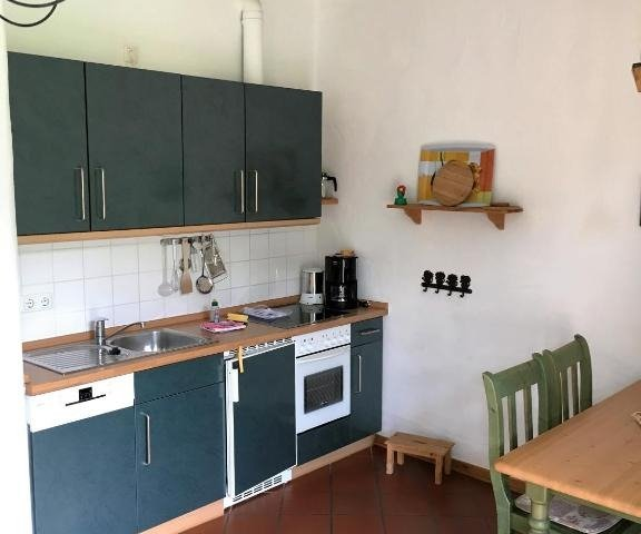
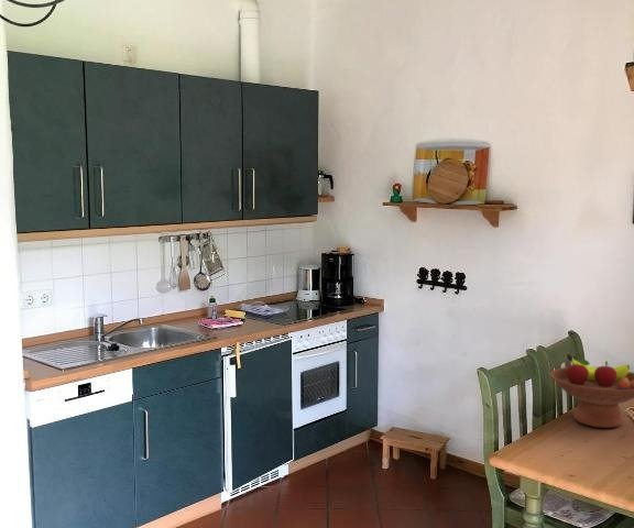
+ fruit bowl [549,353,634,429]
